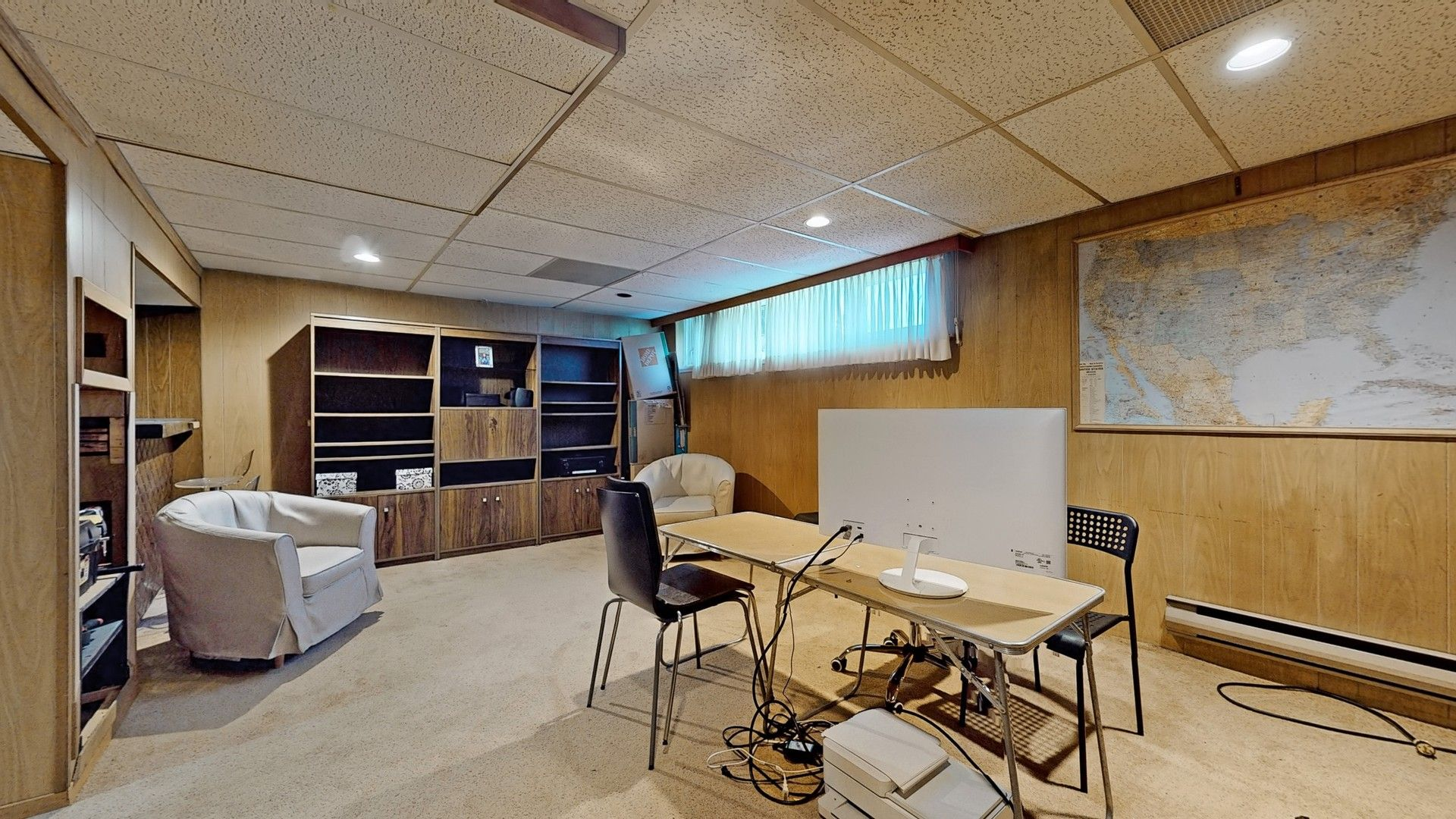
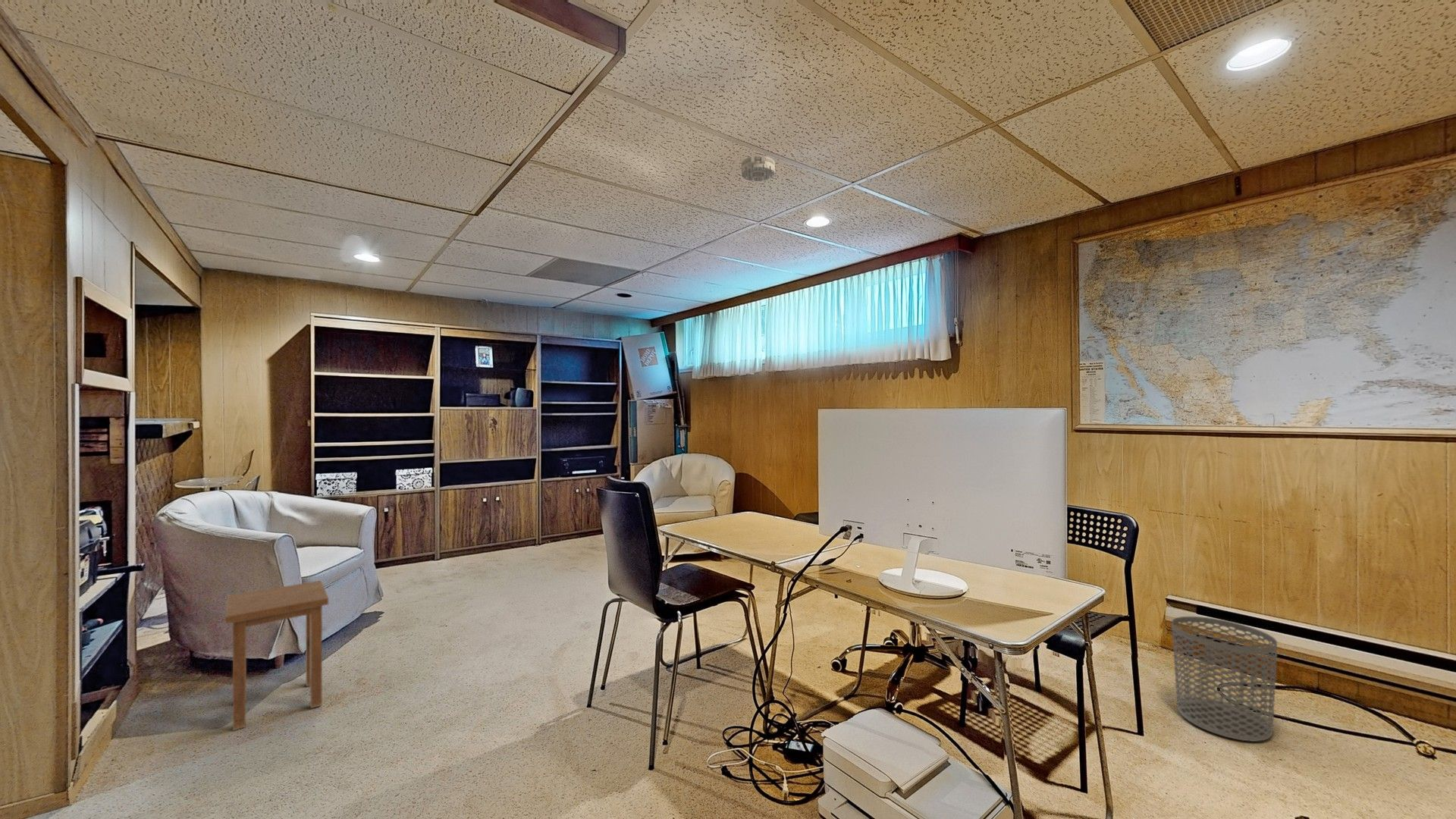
+ waste bin [1171,616,1279,742]
+ stool [224,579,329,732]
+ smoke detector [741,155,776,182]
